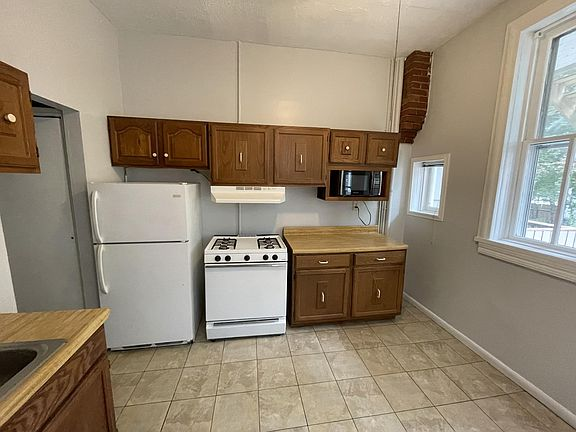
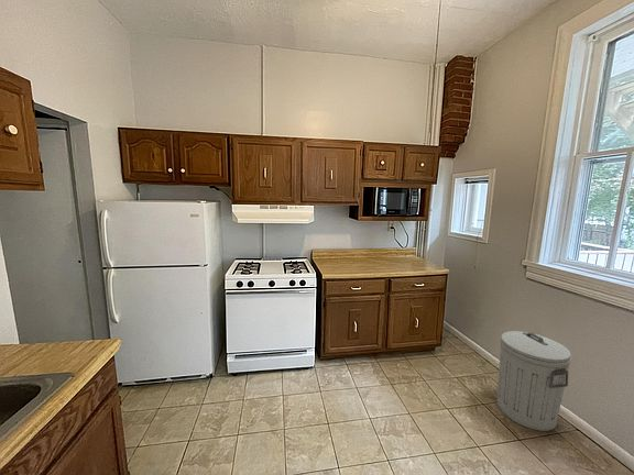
+ trash can [496,330,572,432]
